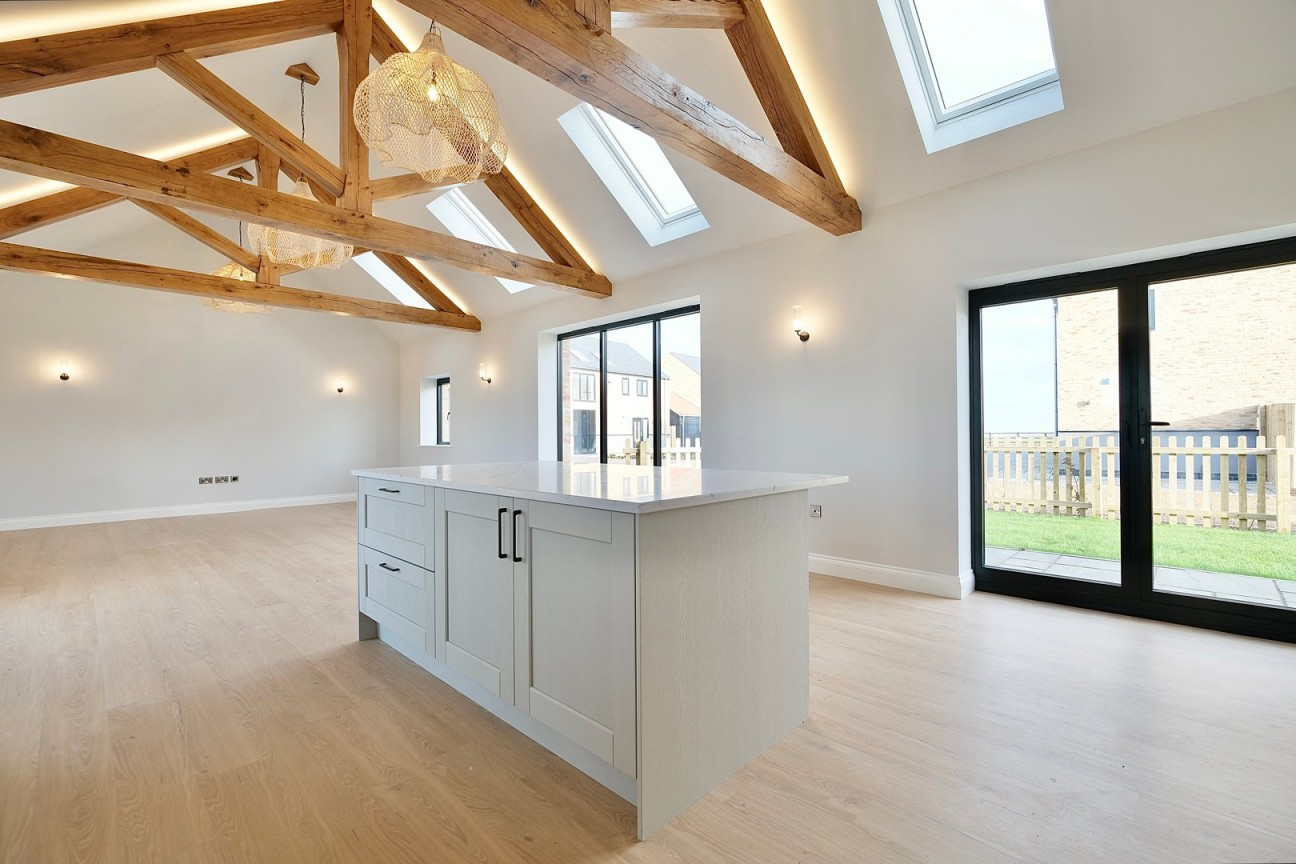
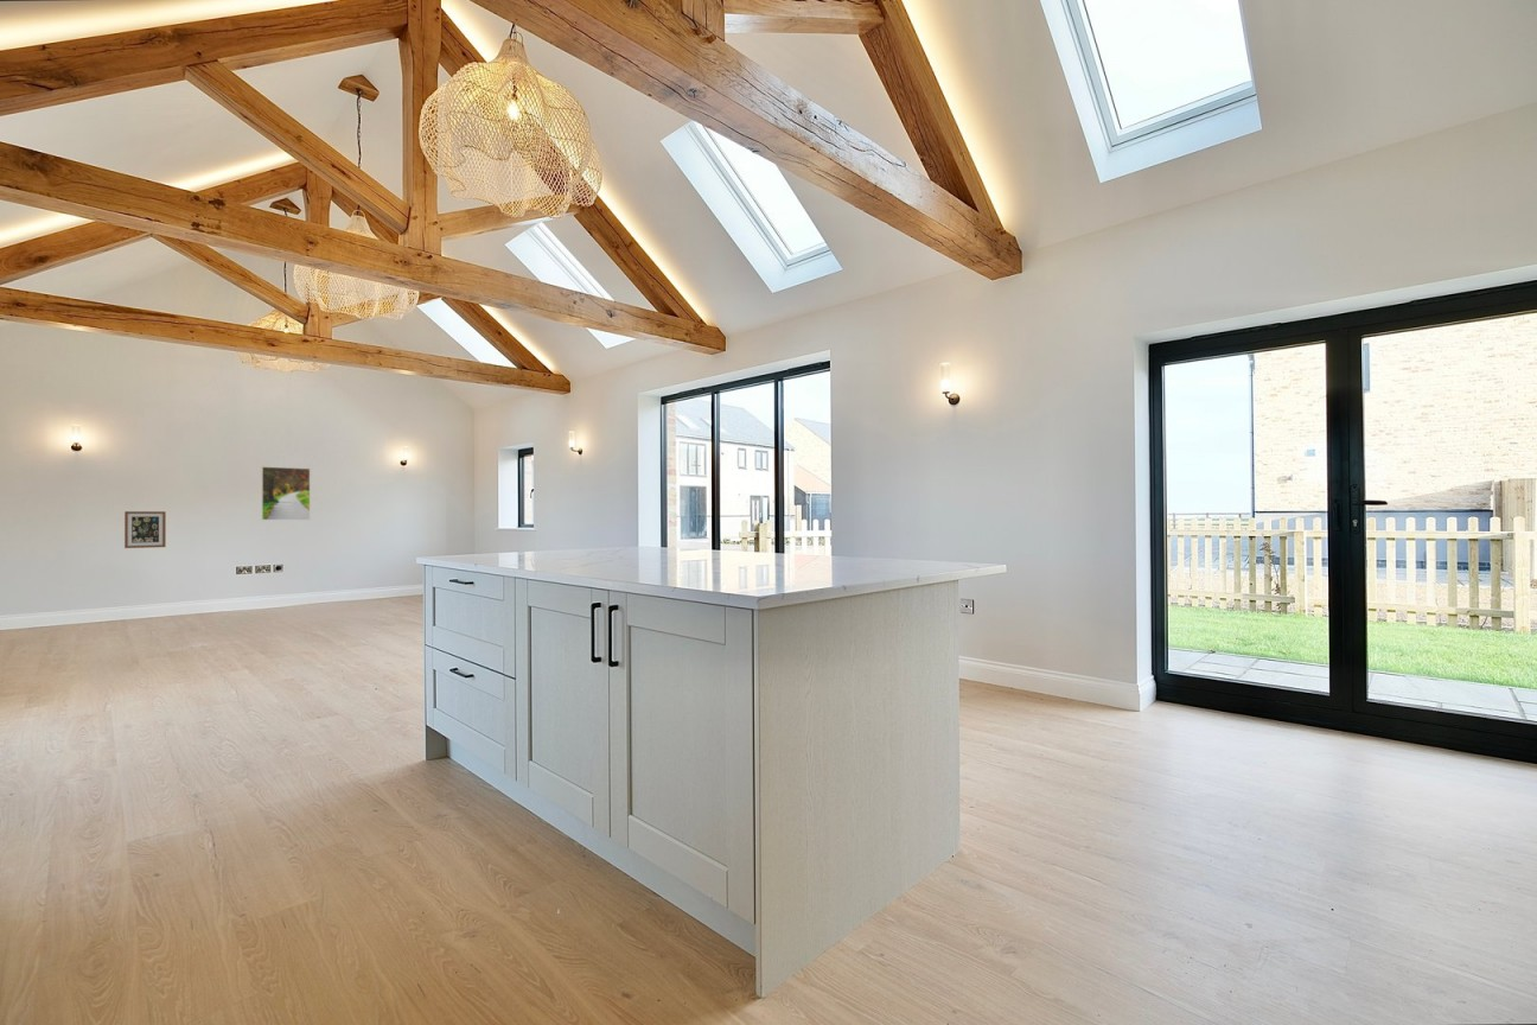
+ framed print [261,465,311,521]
+ wall art [123,510,167,549]
